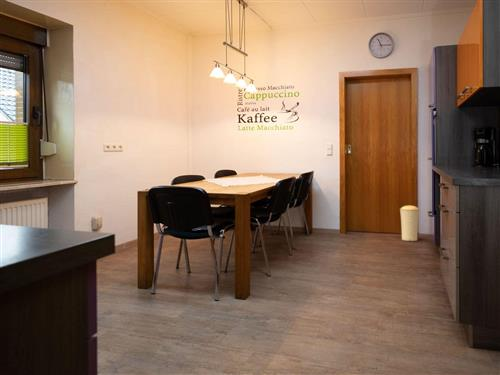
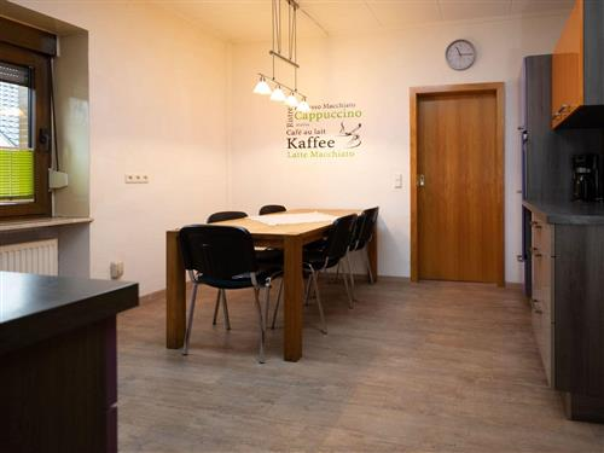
- trash can [399,205,421,242]
